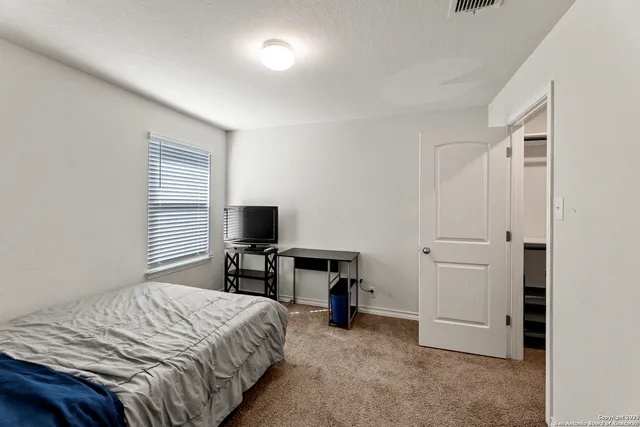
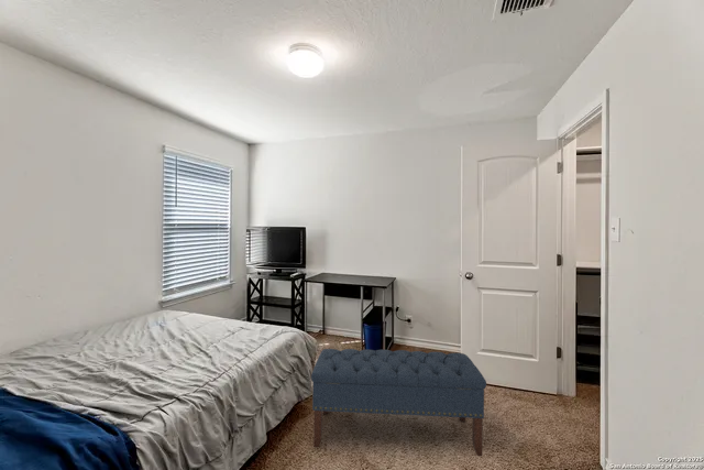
+ bench [310,348,487,457]
